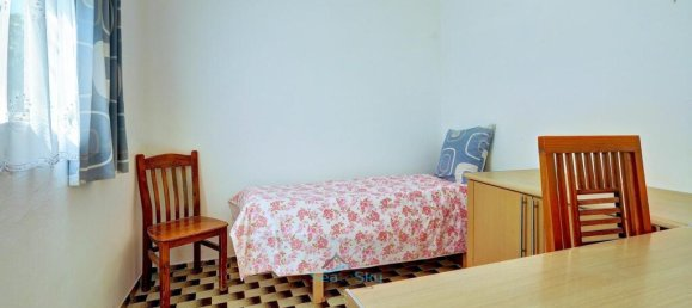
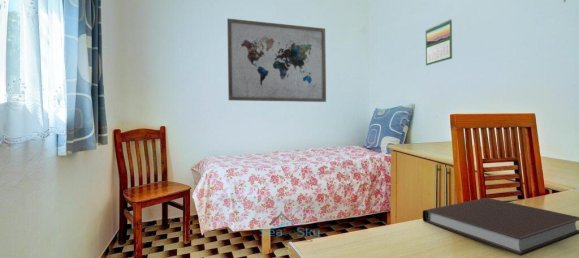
+ wall art [226,18,327,103]
+ calendar [425,18,453,66]
+ notebook [422,197,579,257]
